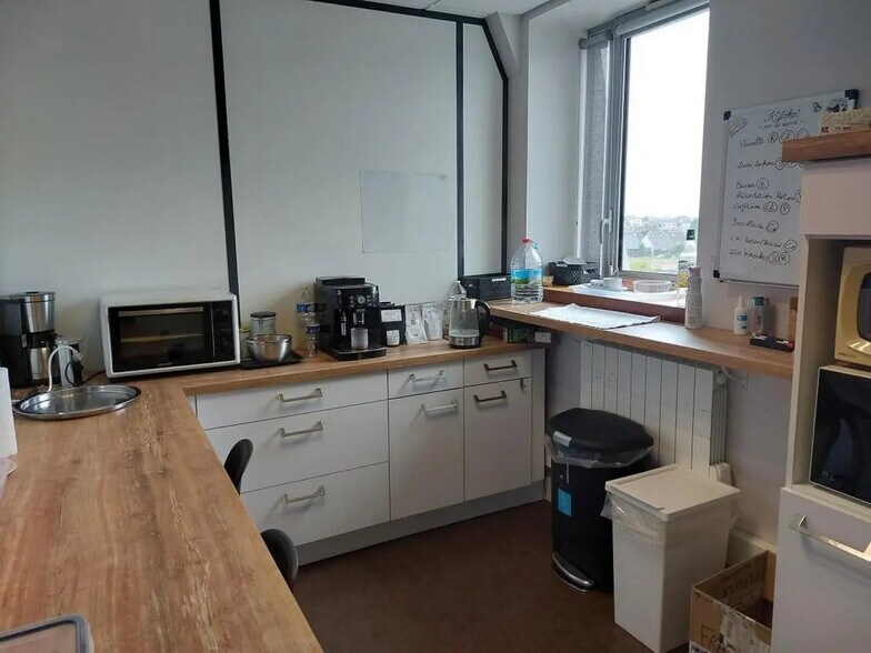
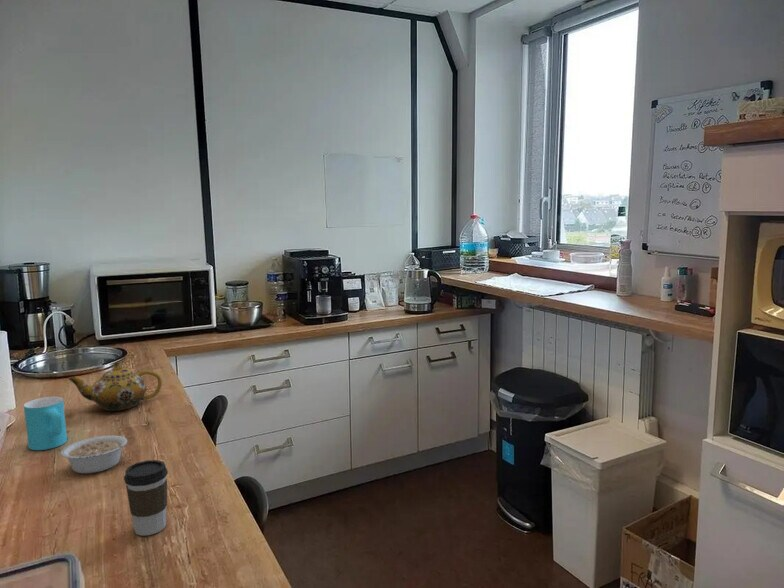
+ cup [23,396,68,451]
+ legume [60,435,134,475]
+ coffee cup [123,459,169,537]
+ teapot [68,361,163,412]
